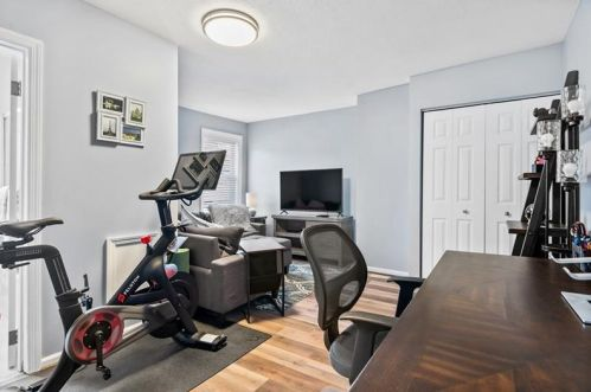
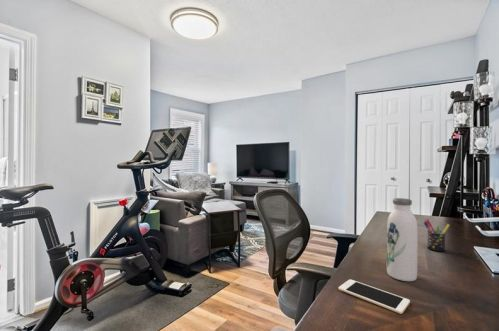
+ cell phone [338,279,411,315]
+ pen holder [423,218,450,253]
+ water bottle [386,197,419,282]
